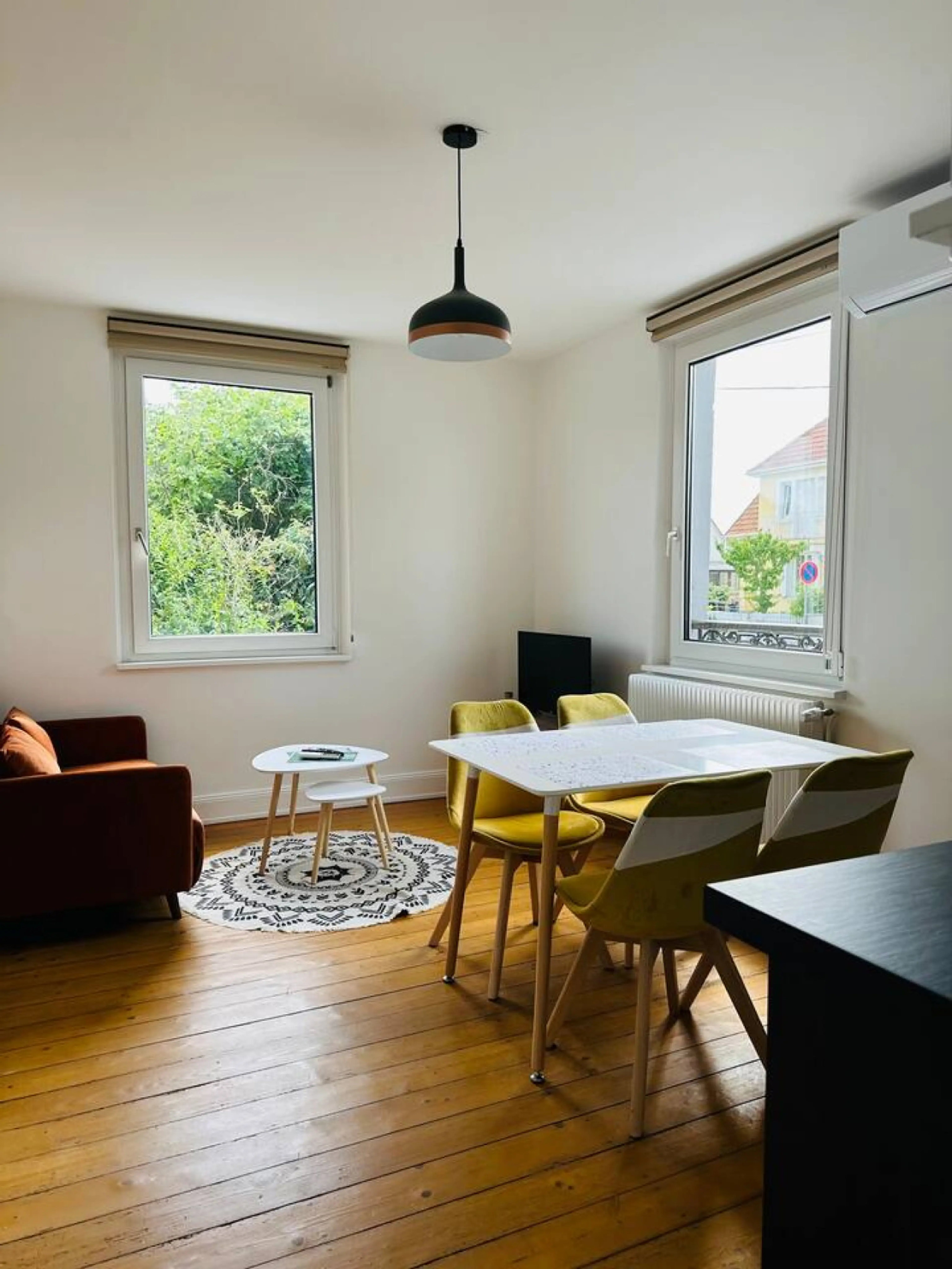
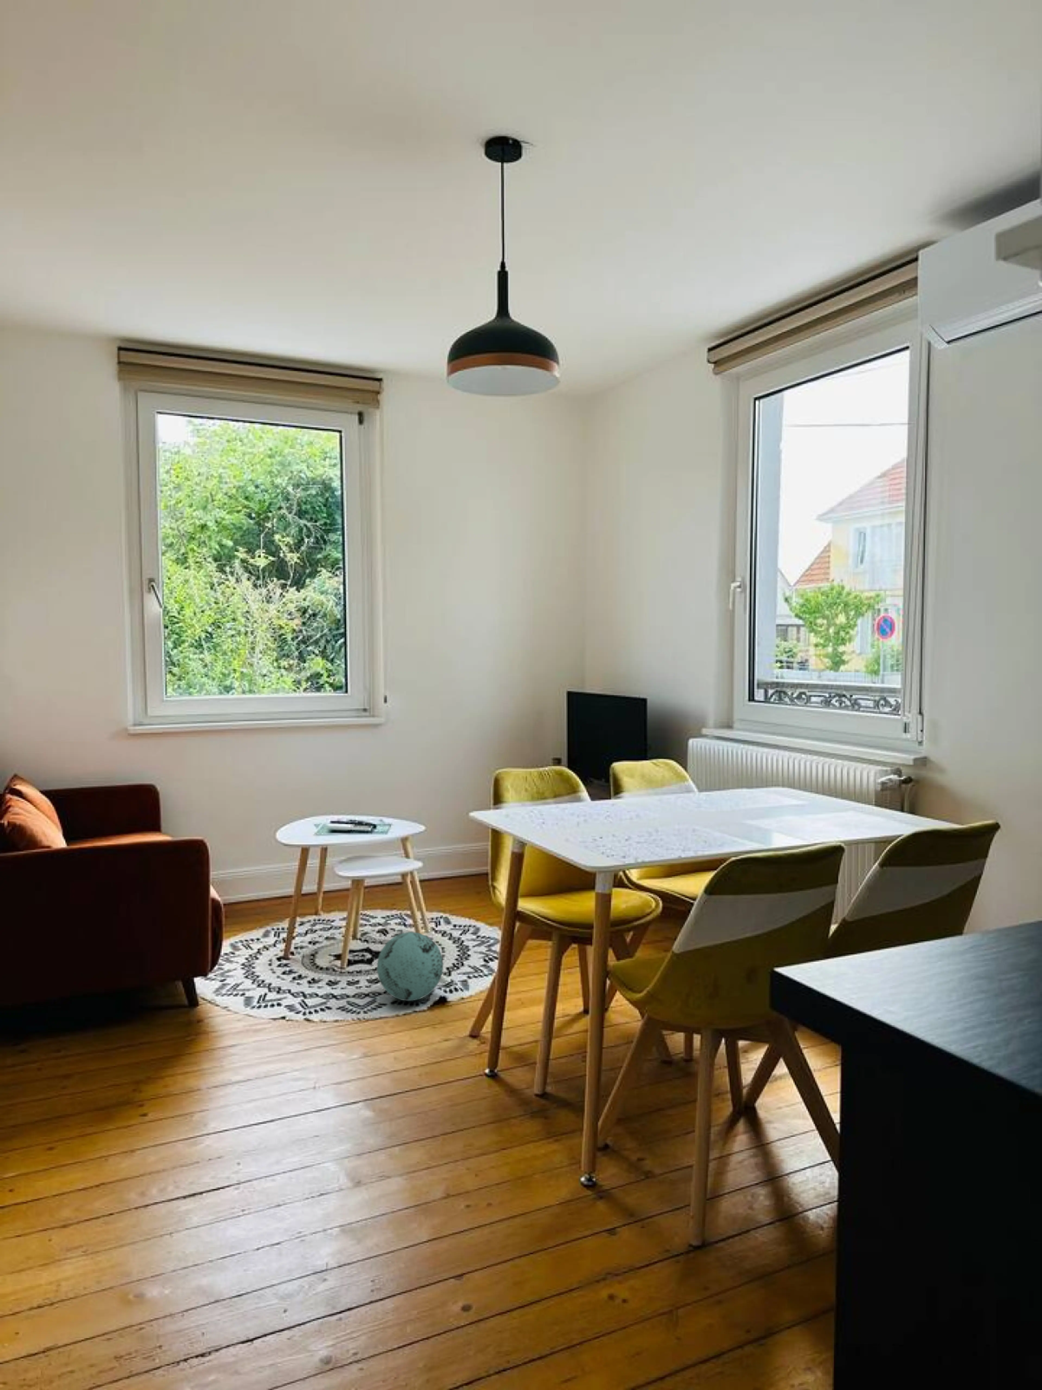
+ ball [377,932,443,1001]
